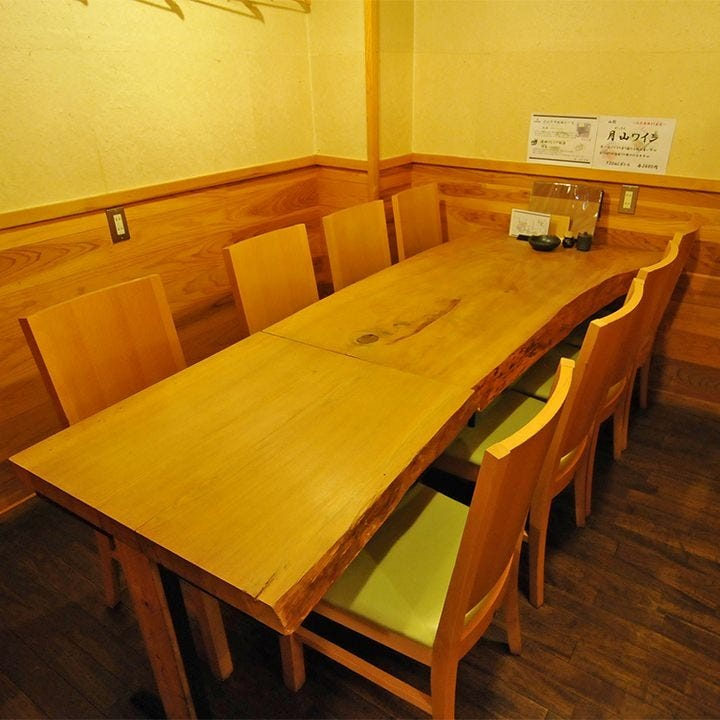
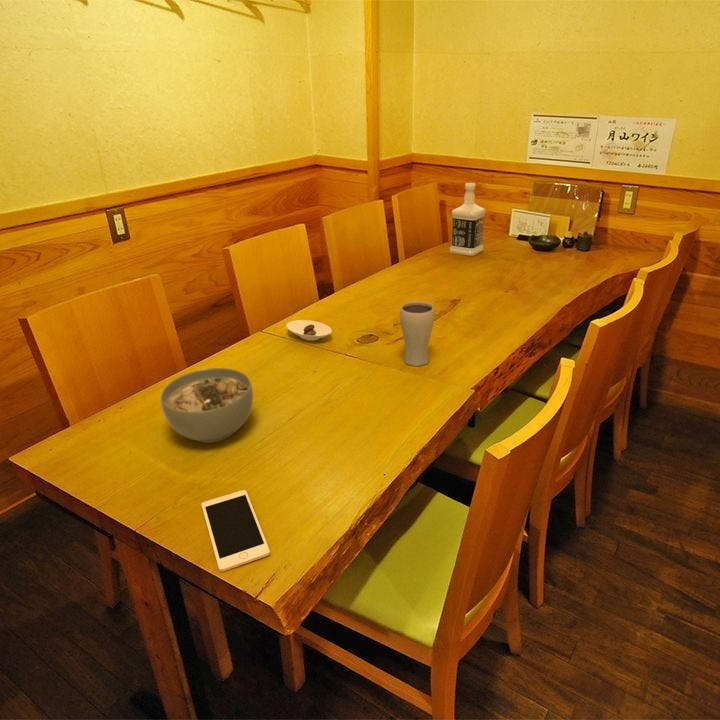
+ drinking glass [399,300,436,367]
+ saucer [285,319,333,341]
+ soup bowl [160,367,254,444]
+ cell phone [200,489,271,573]
+ bottle [449,182,487,257]
